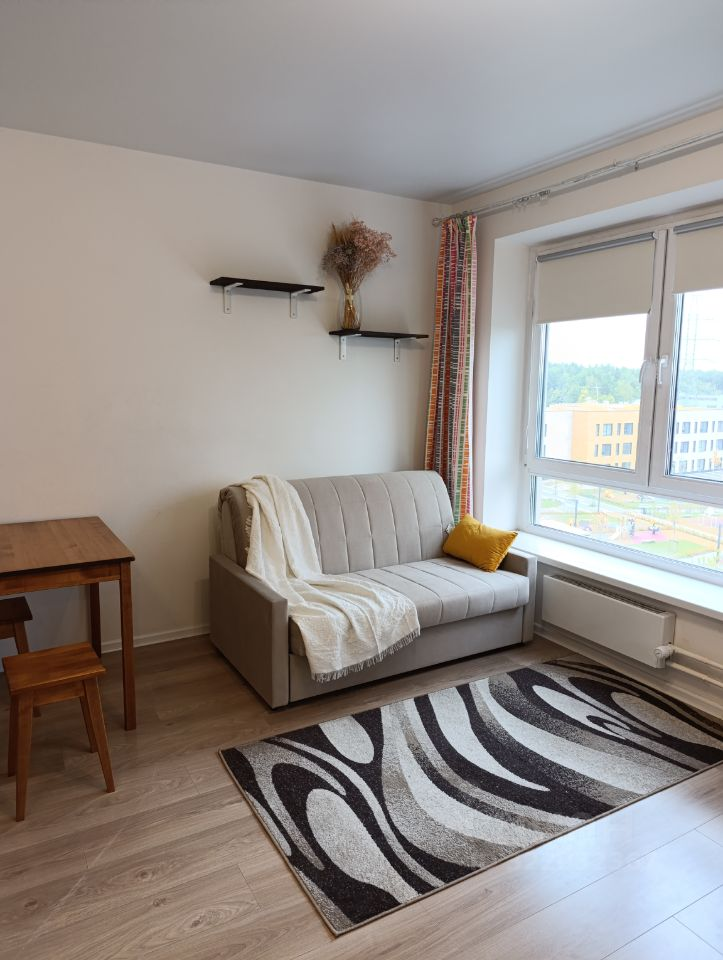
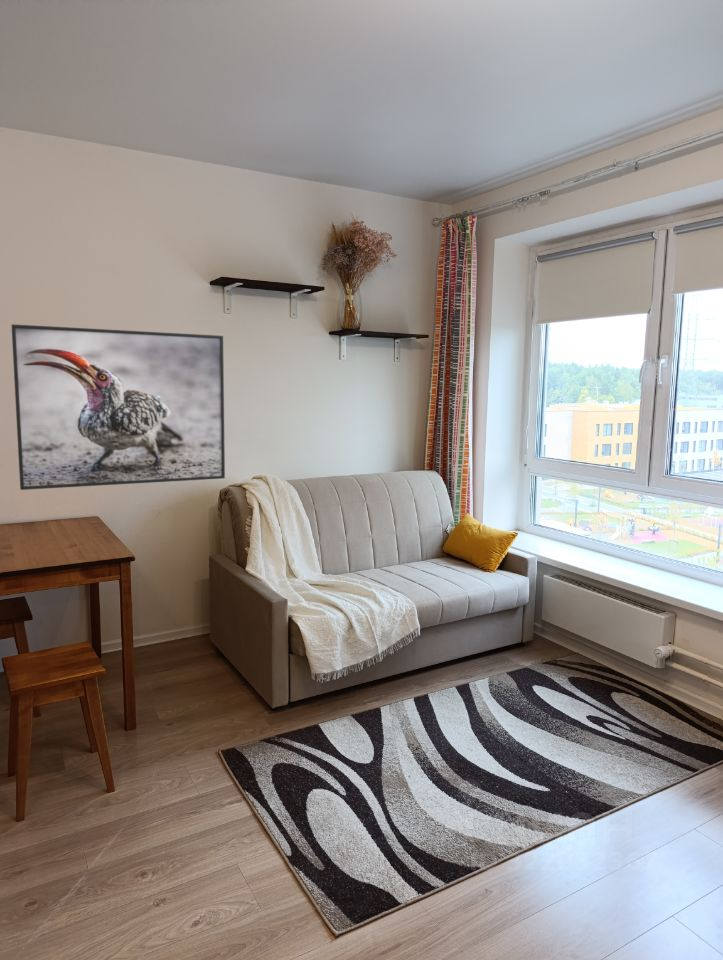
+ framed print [10,323,226,491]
